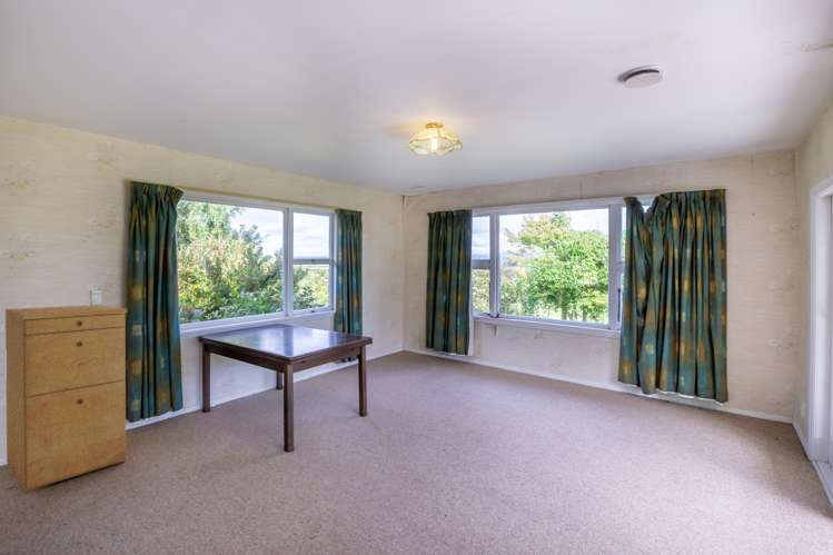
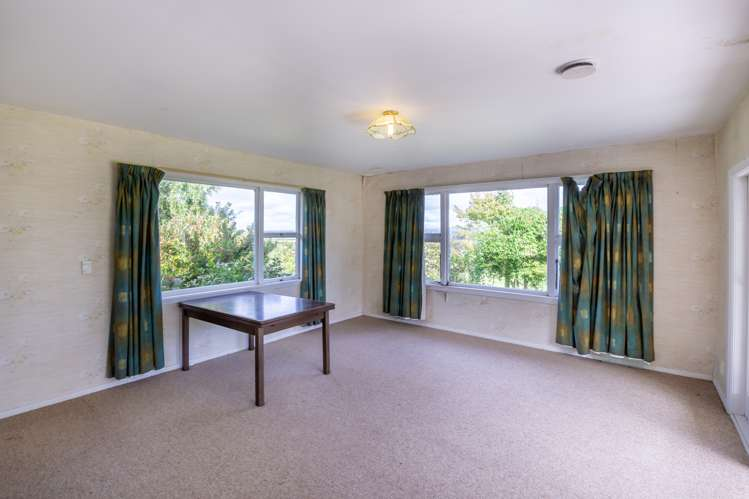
- filing cabinet [4,304,128,493]
